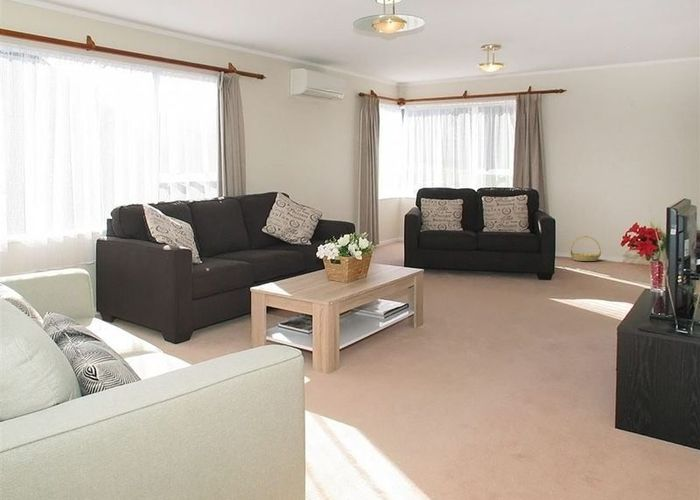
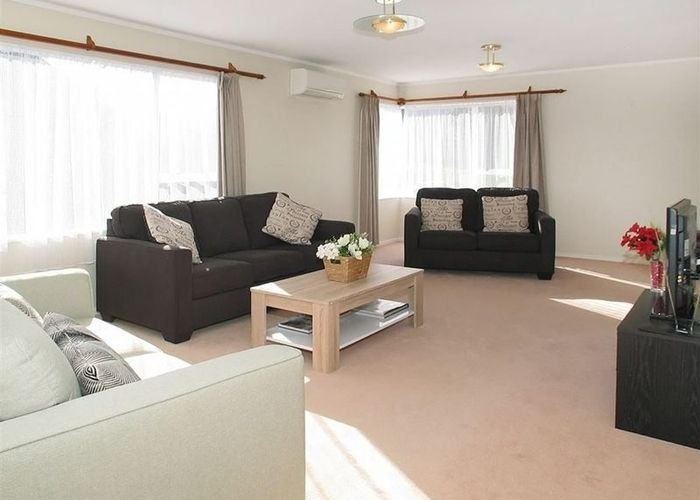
- basket [569,235,602,262]
